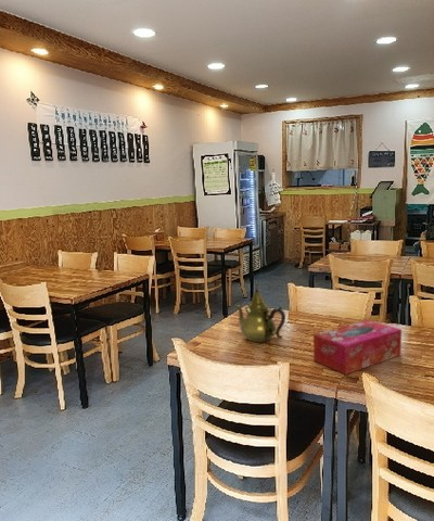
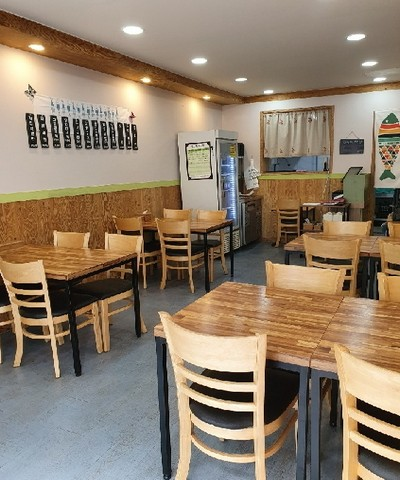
- teapot [234,282,286,343]
- tissue box [312,319,403,376]
